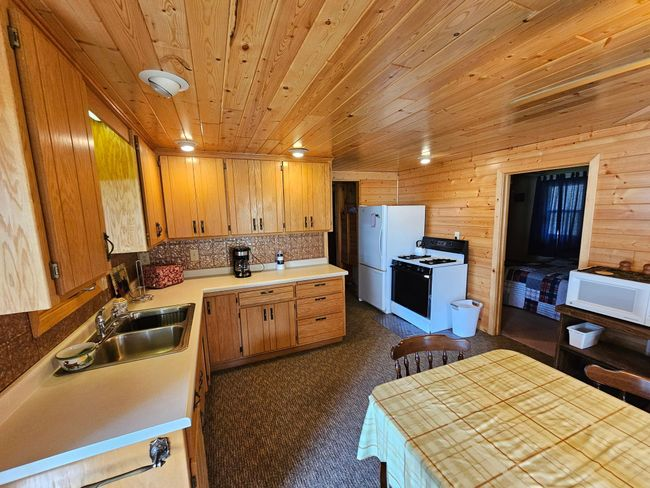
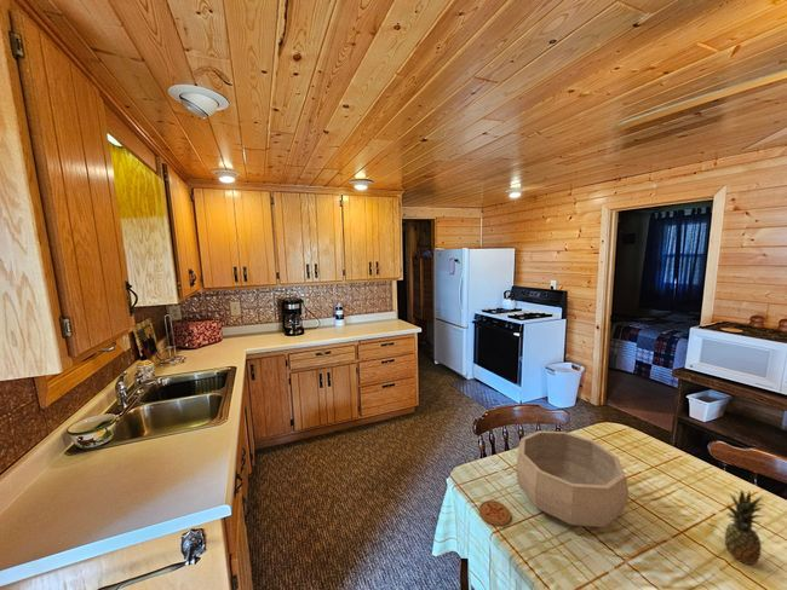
+ fruit [723,488,768,566]
+ decorative bowl [515,429,630,528]
+ coaster [478,499,512,527]
